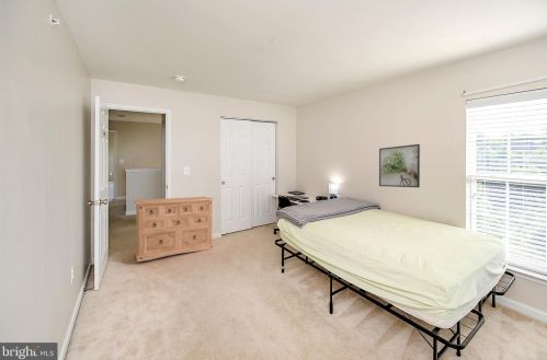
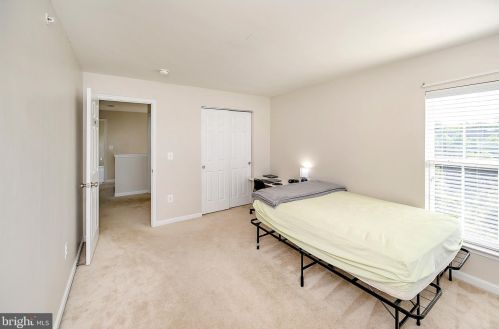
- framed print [378,143,421,188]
- dresser [133,196,215,263]
